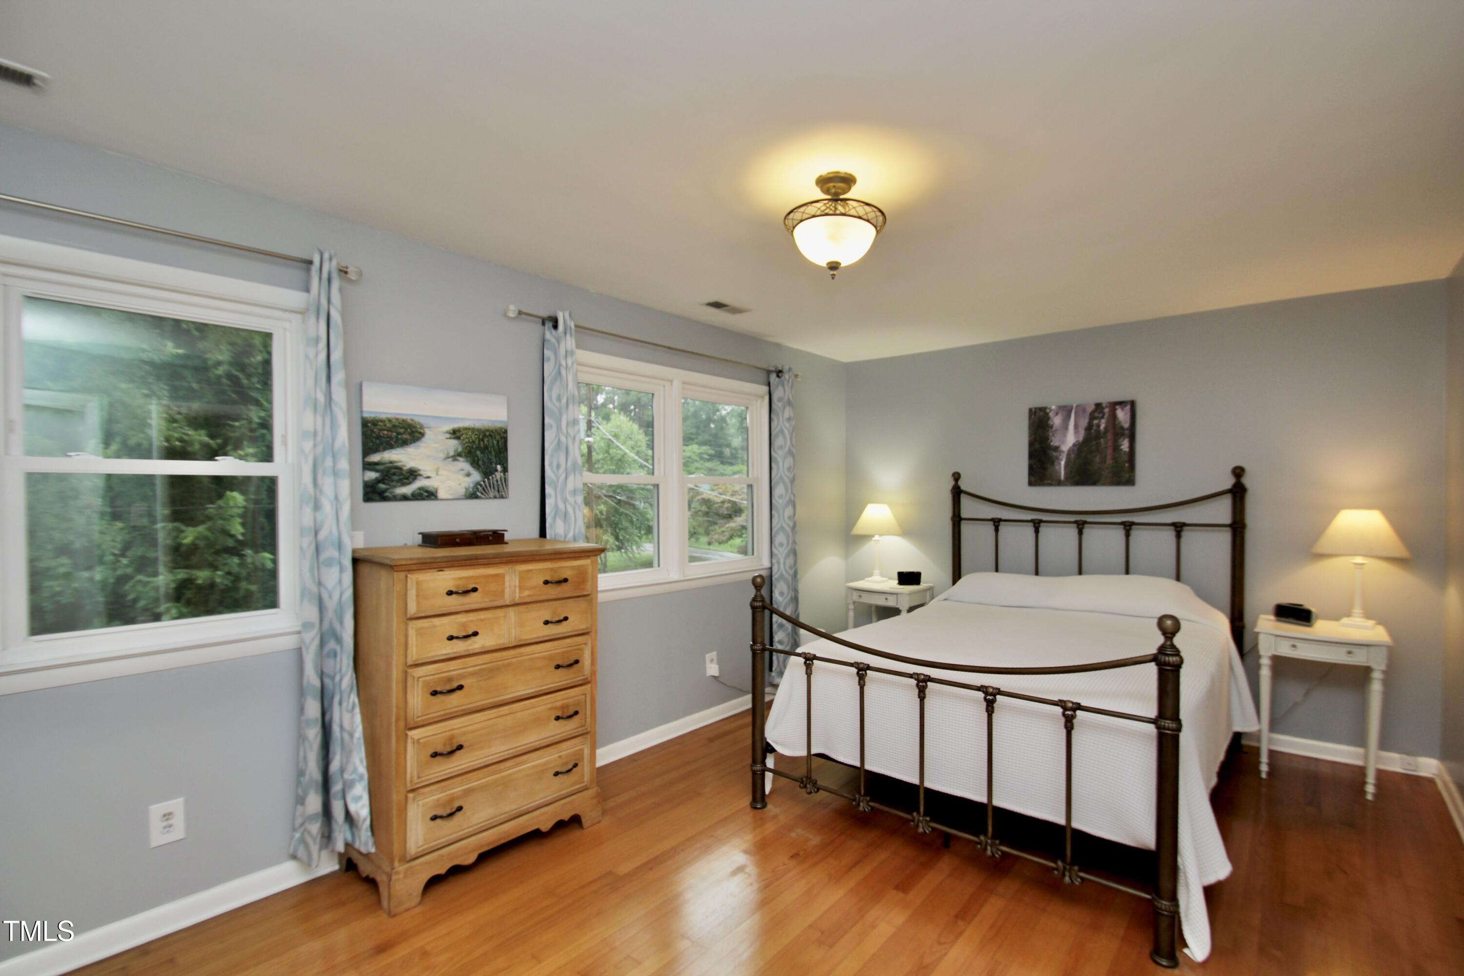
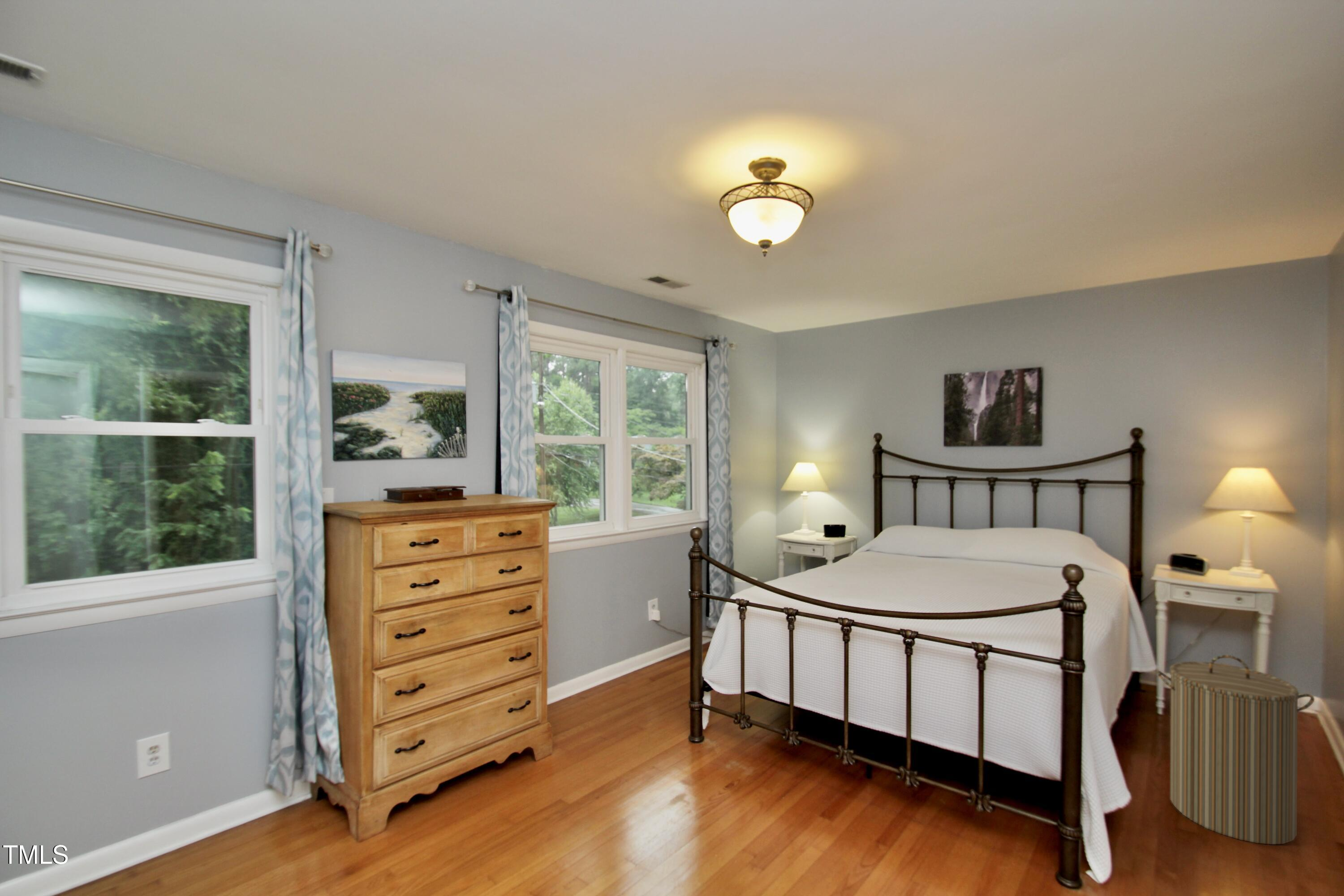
+ laundry hamper [1156,655,1315,845]
